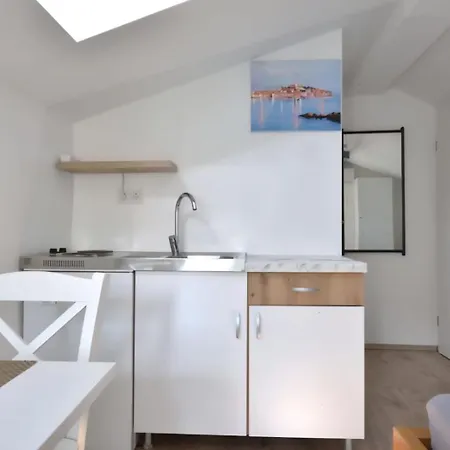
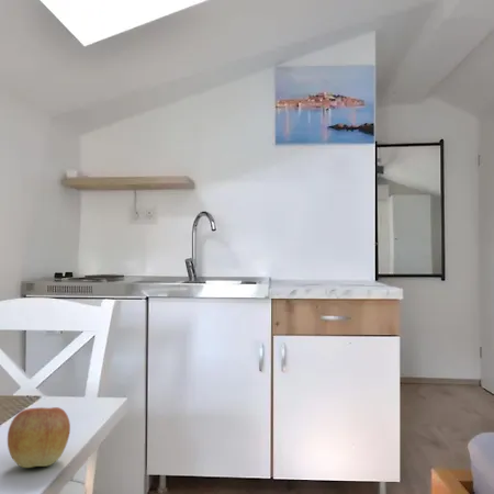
+ apple [7,406,71,469]
